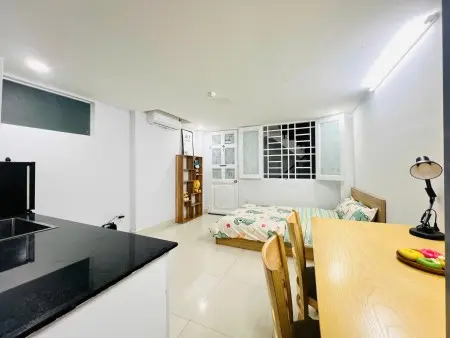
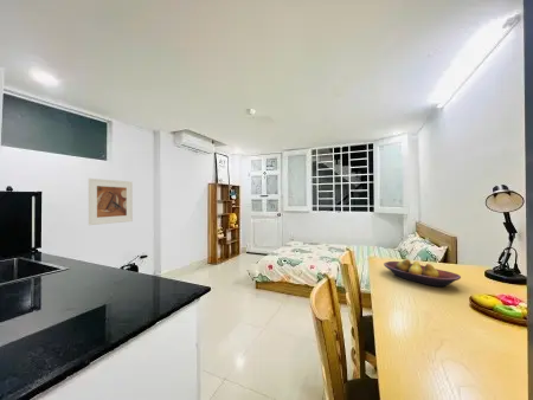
+ fruit bowl [383,258,462,288]
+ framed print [88,178,134,226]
